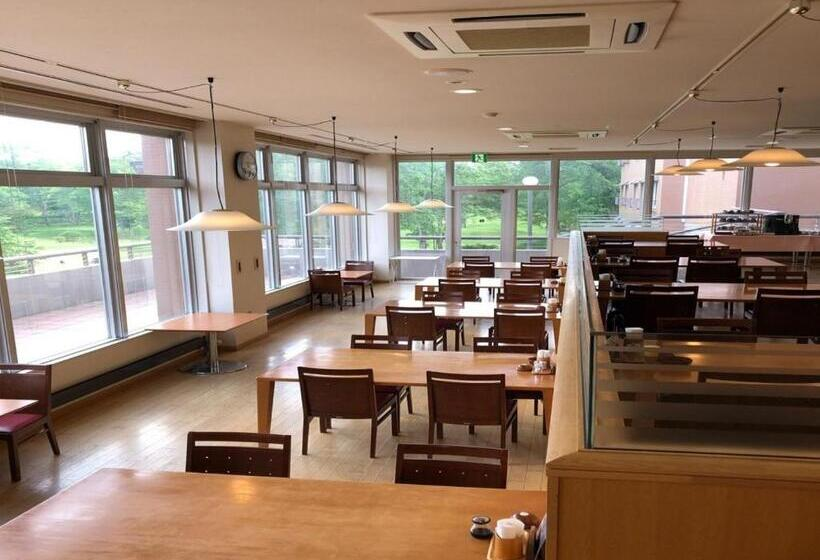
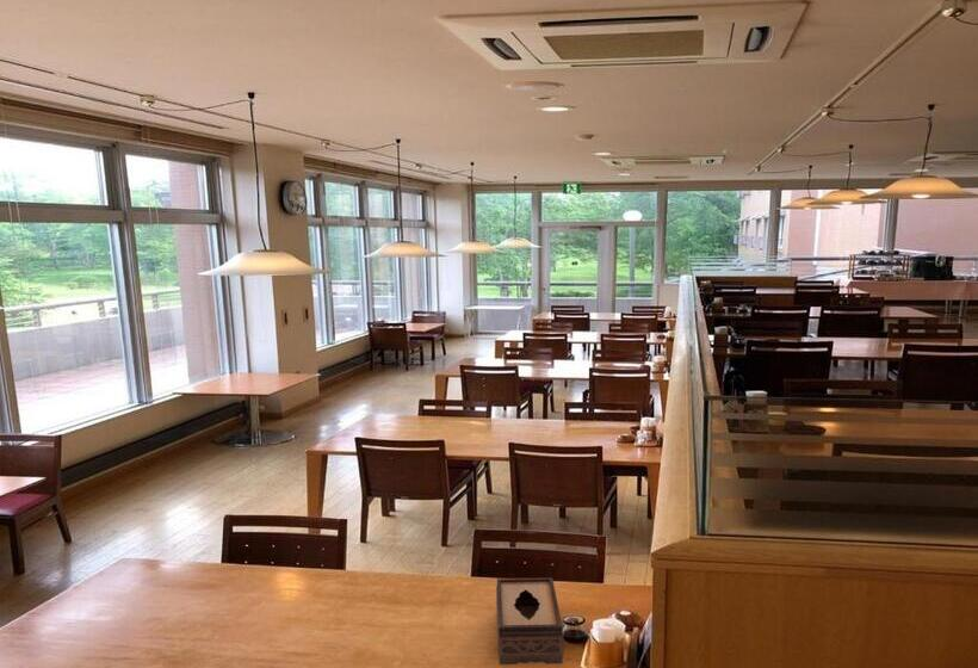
+ tissue box [495,576,564,666]
